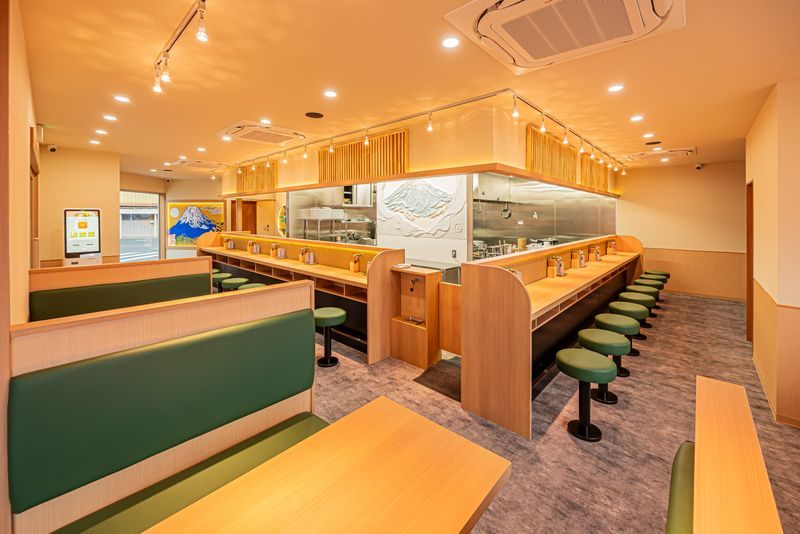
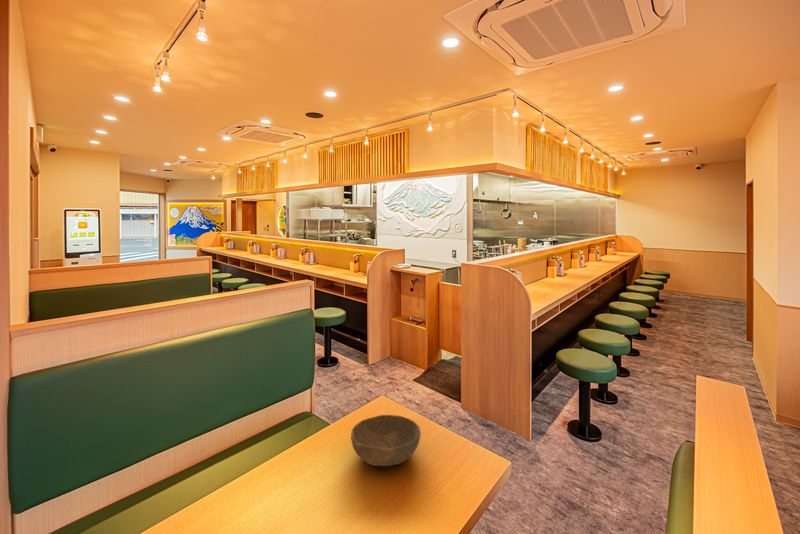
+ bowl [350,414,422,467]
